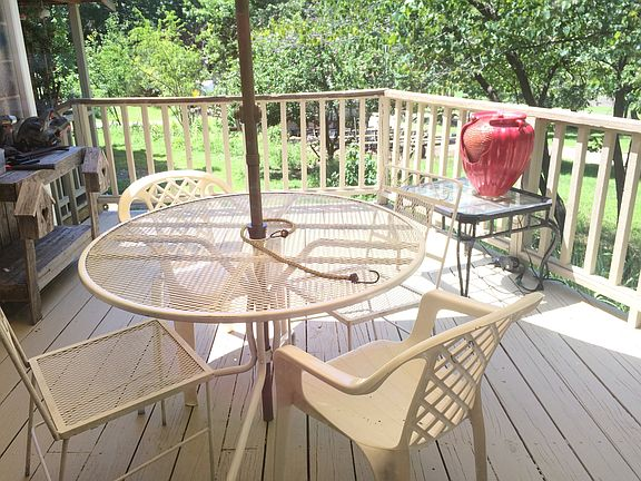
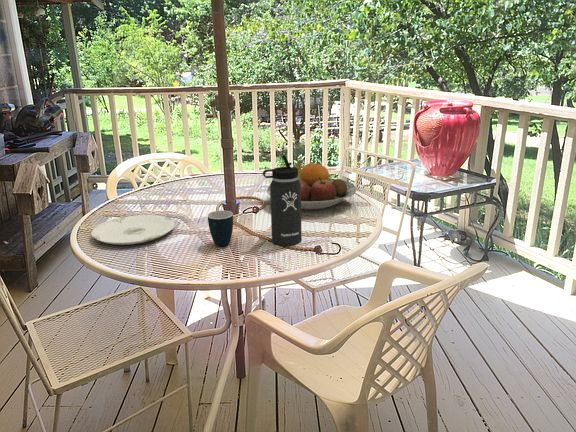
+ mug [207,209,234,247]
+ fruit bowl [266,161,357,211]
+ thermos bottle [262,154,303,247]
+ plate [90,214,175,246]
